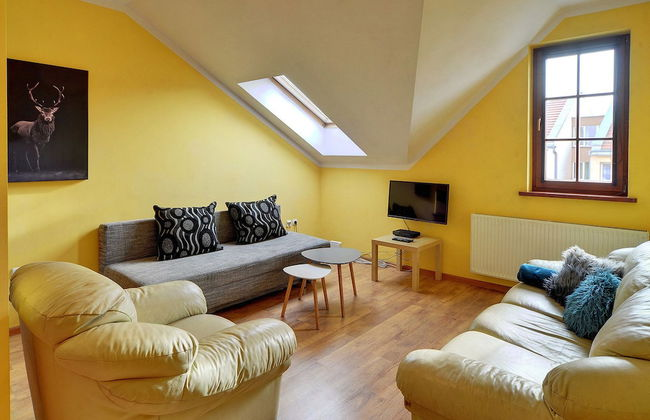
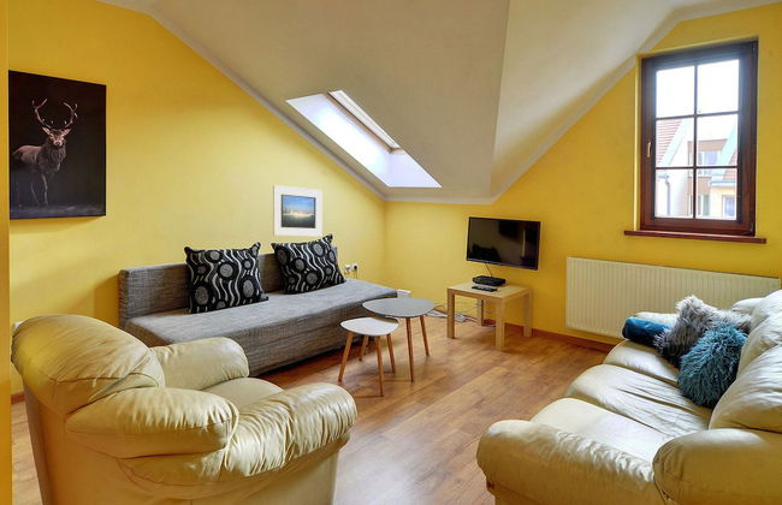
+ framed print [272,184,324,237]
